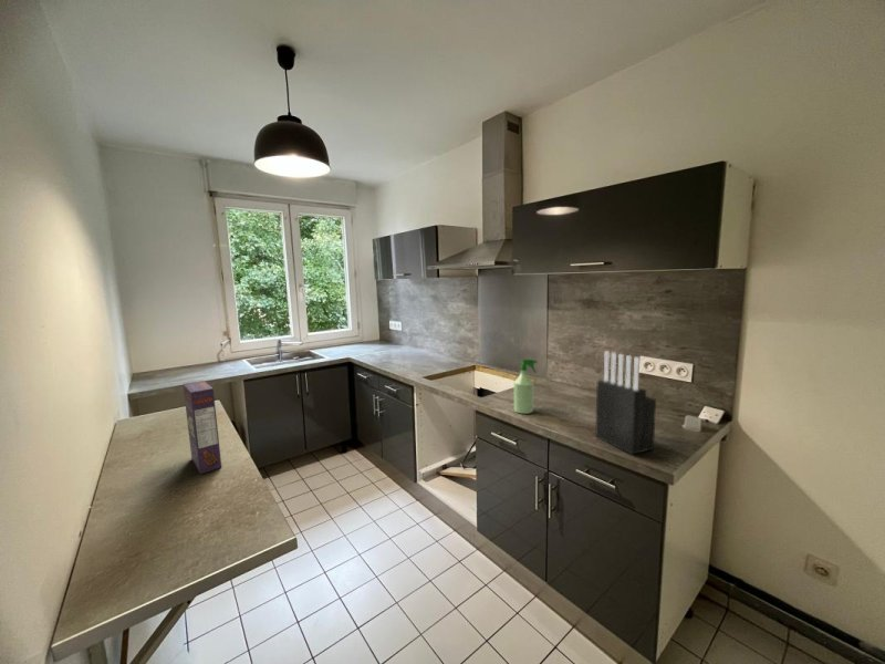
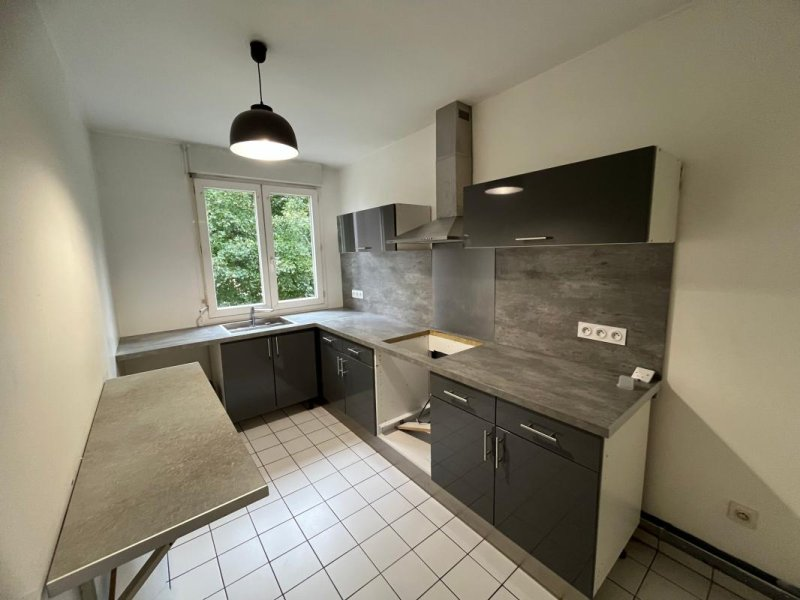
- cereal box [181,380,222,475]
- spray bottle [512,359,539,415]
- knife block [594,350,657,456]
